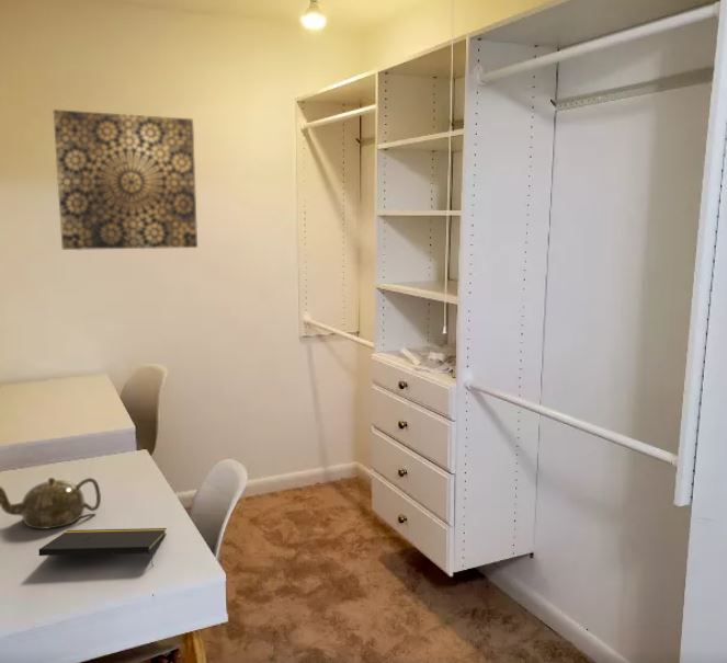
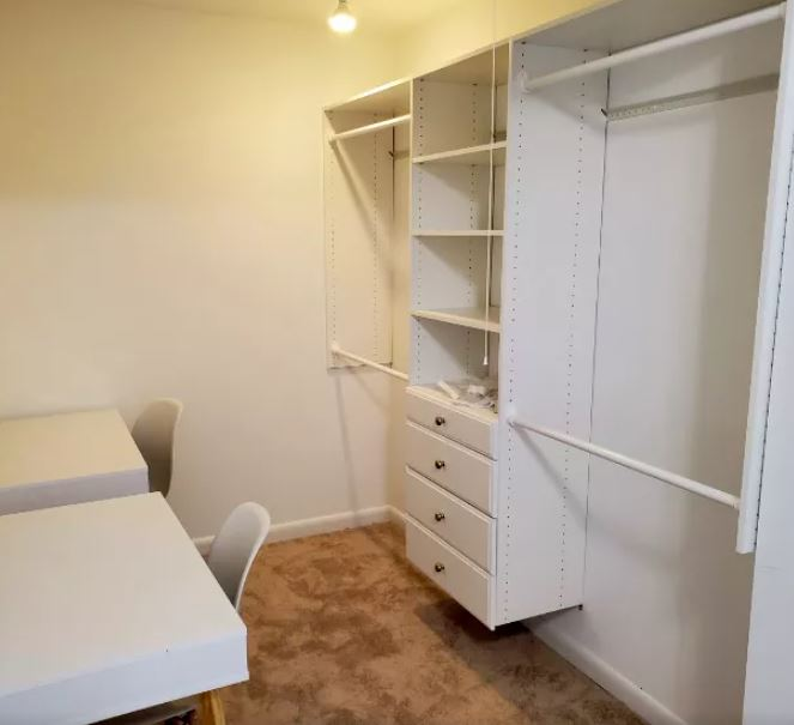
- wall art [52,108,198,251]
- teapot [0,477,102,530]
- notepad [38,527,168,568]
